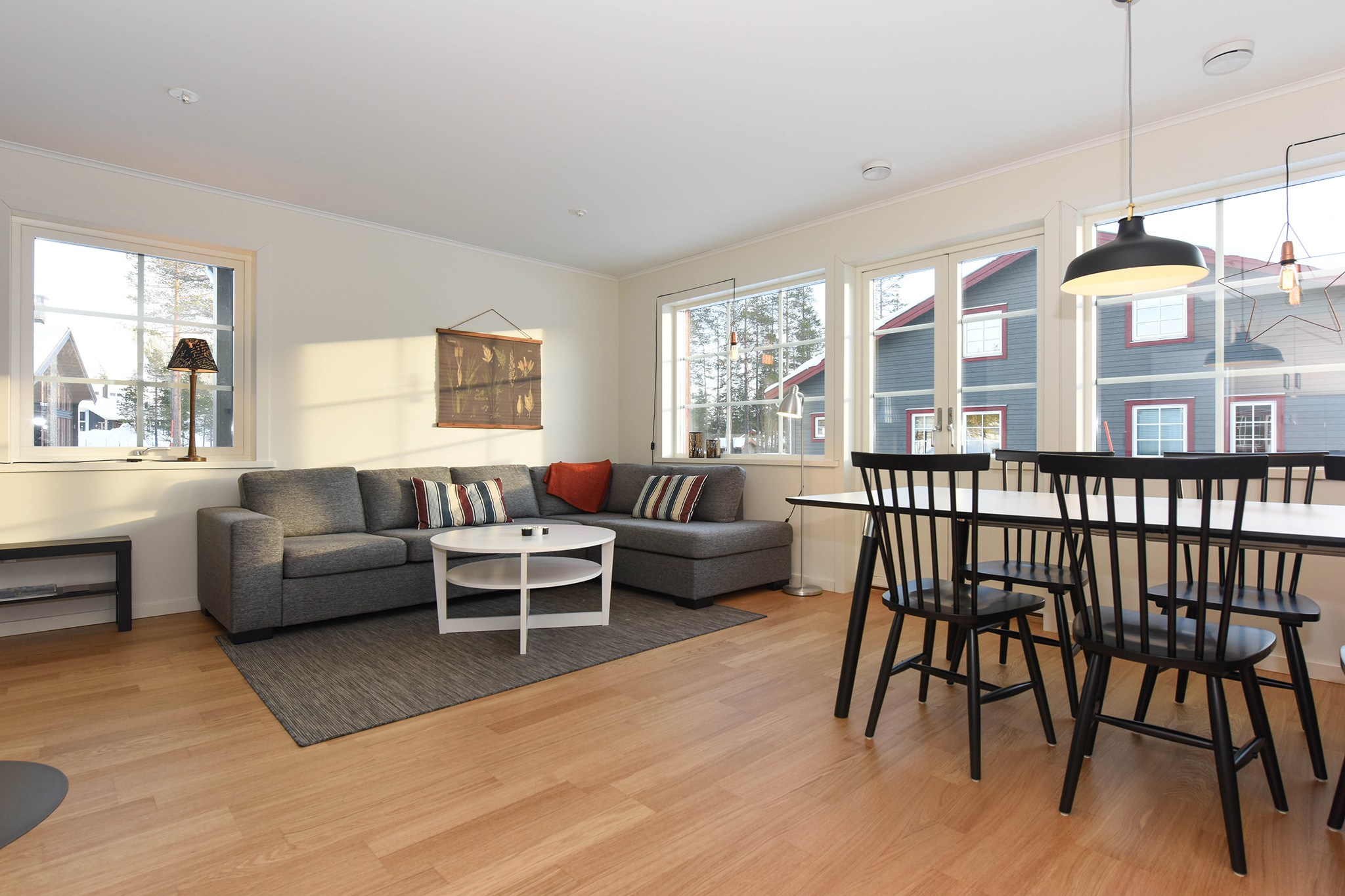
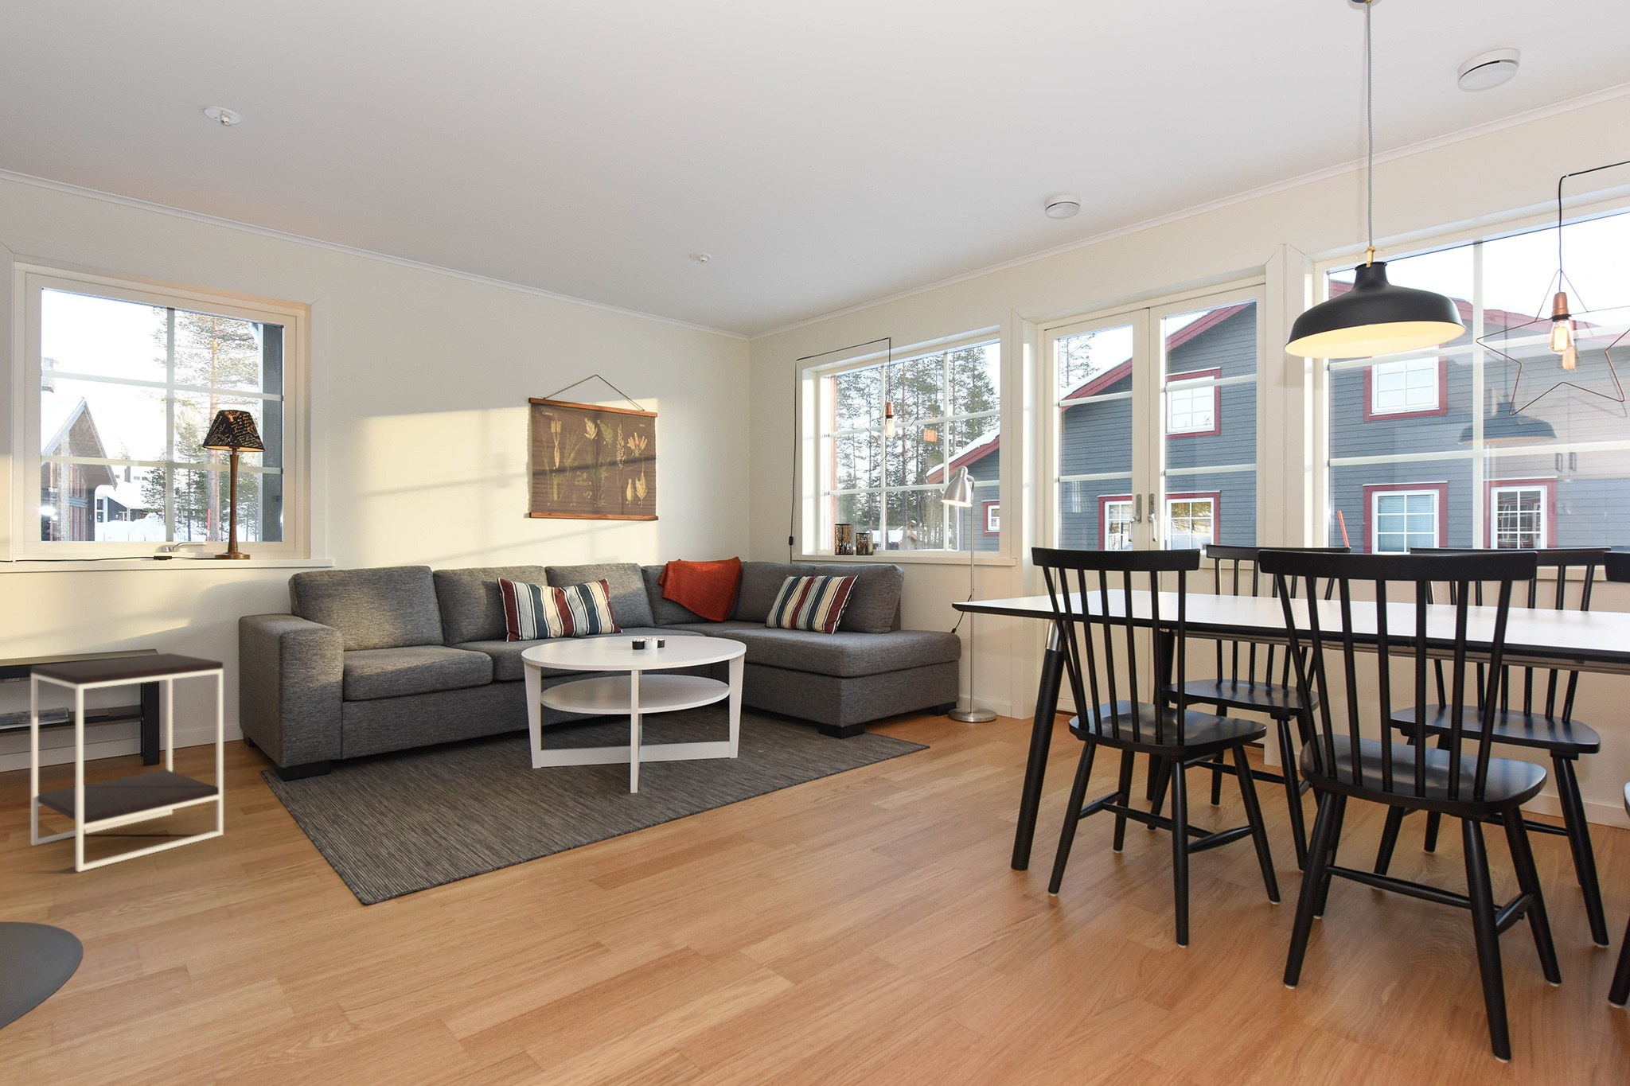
+ side table [30,652,224,873]
